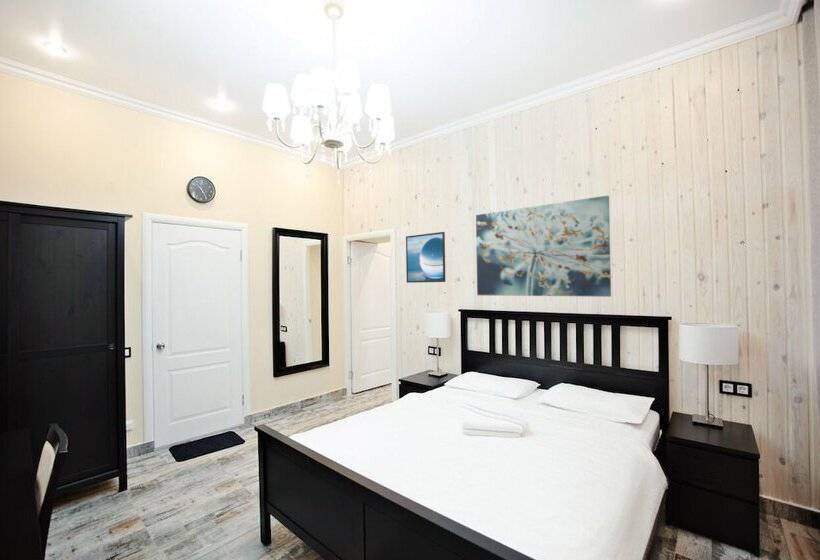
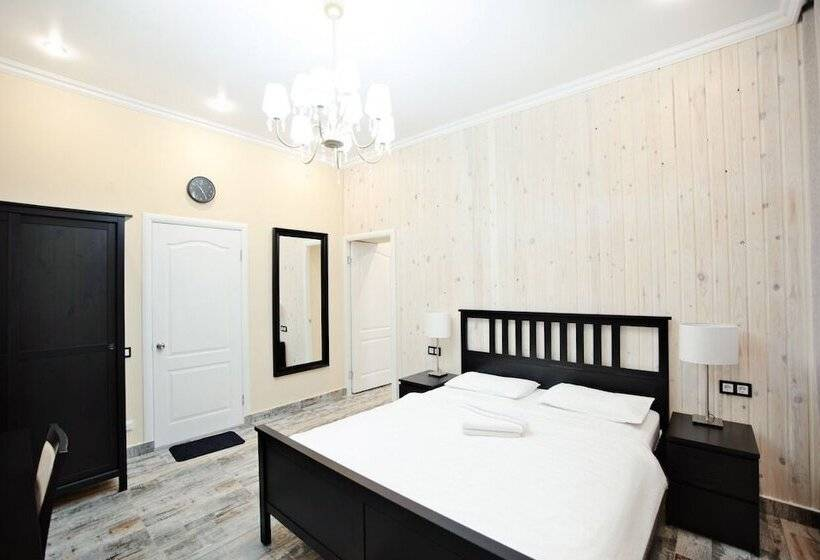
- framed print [405,231,446,284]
- wall art [475,195,612,298]
